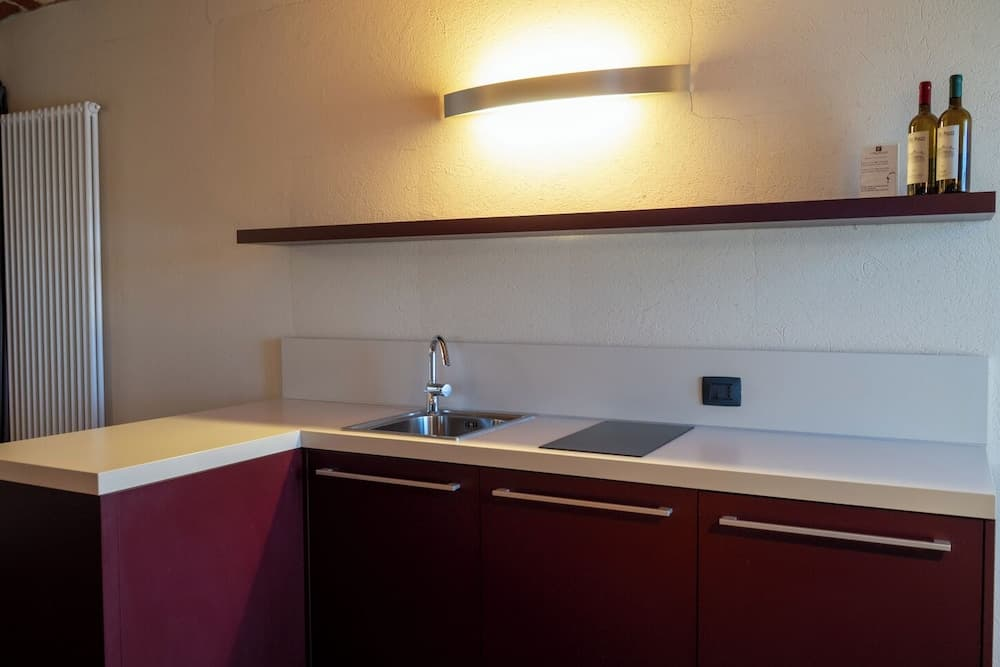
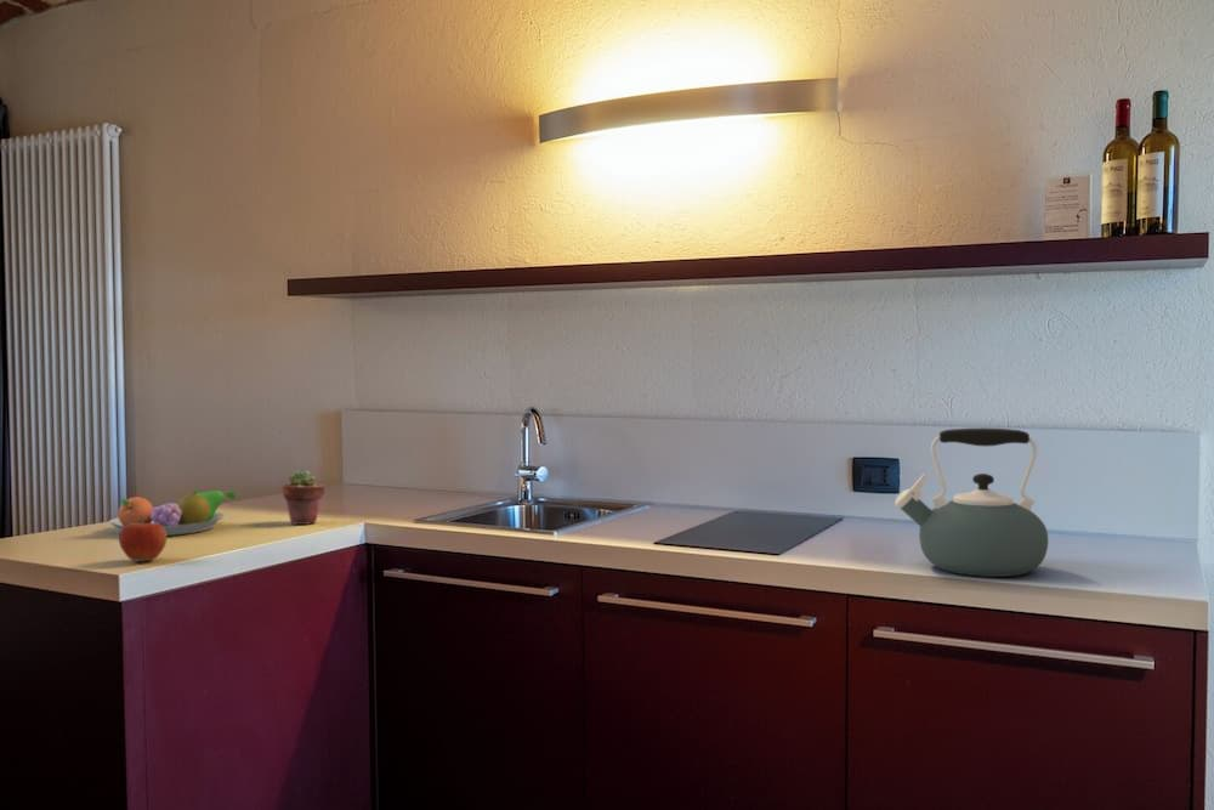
+ kettle [894,427,1049,578]
+ apple [118,516,168,562]
+ potted succulent [282,468,327,526]
+ fruit bowl [108,488,237,537]
